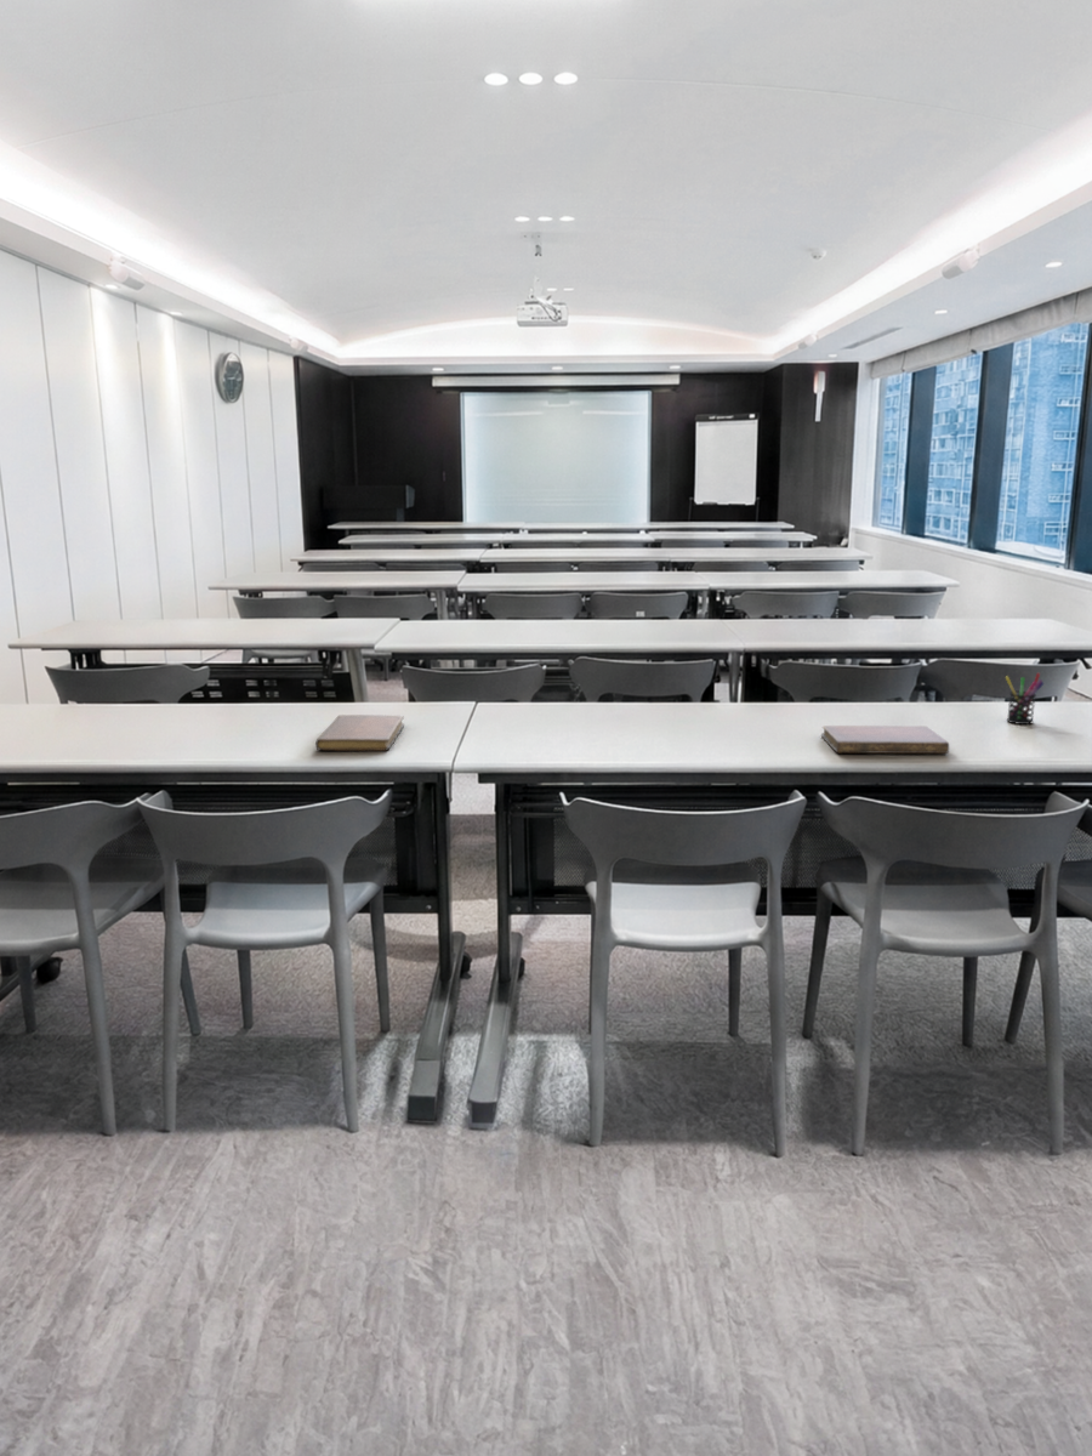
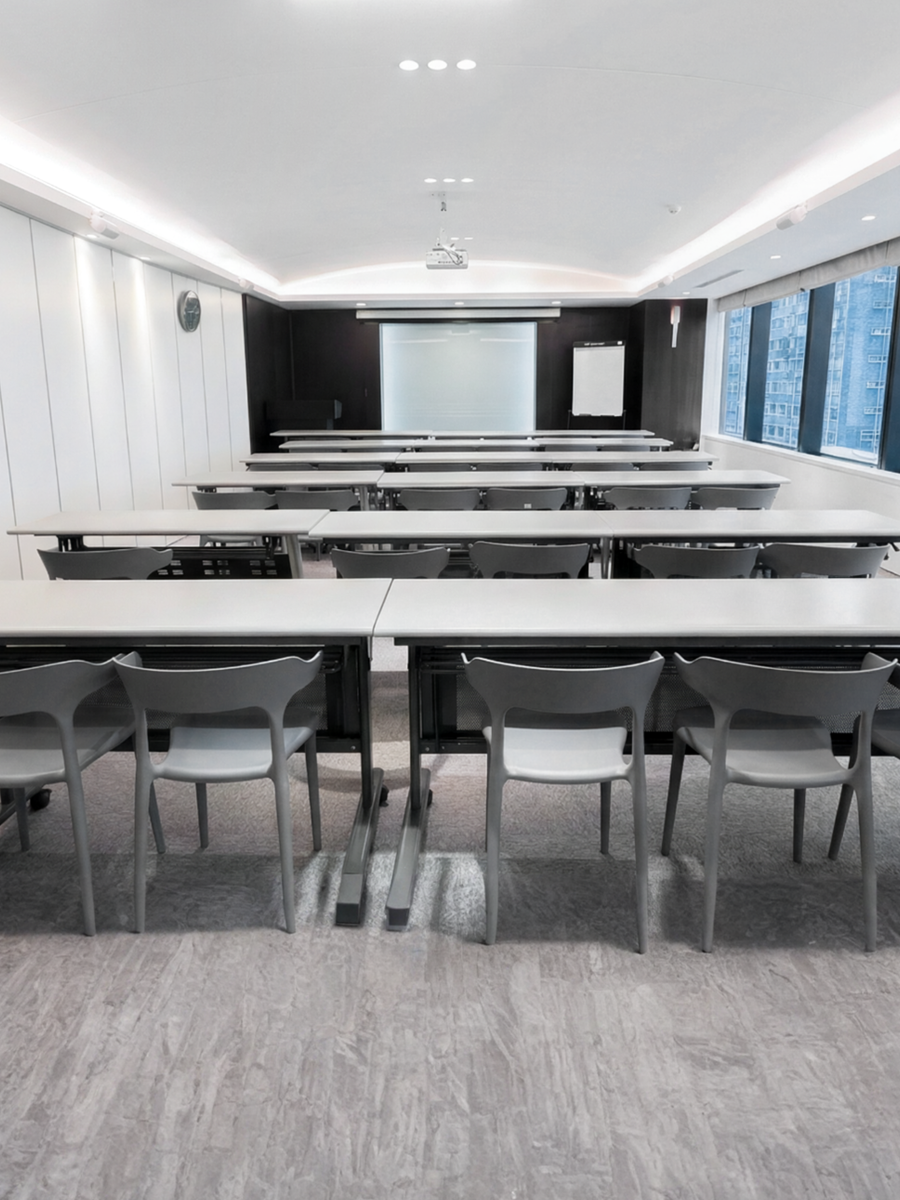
- pen holder [1005,672,1045,726]
- notebook [314,713,405,752]
- notebook [820,724,950,755]
